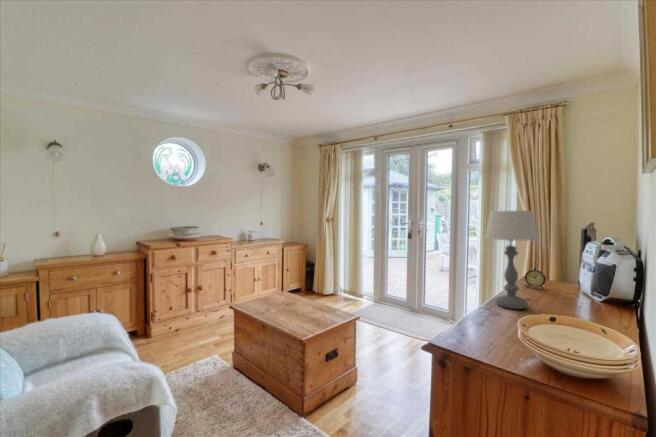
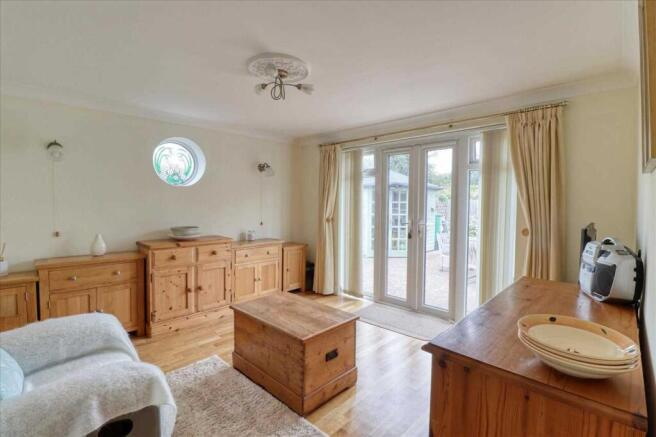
- table lamp [484,210,540,310]
- alarm clock [524,262,547,290]
